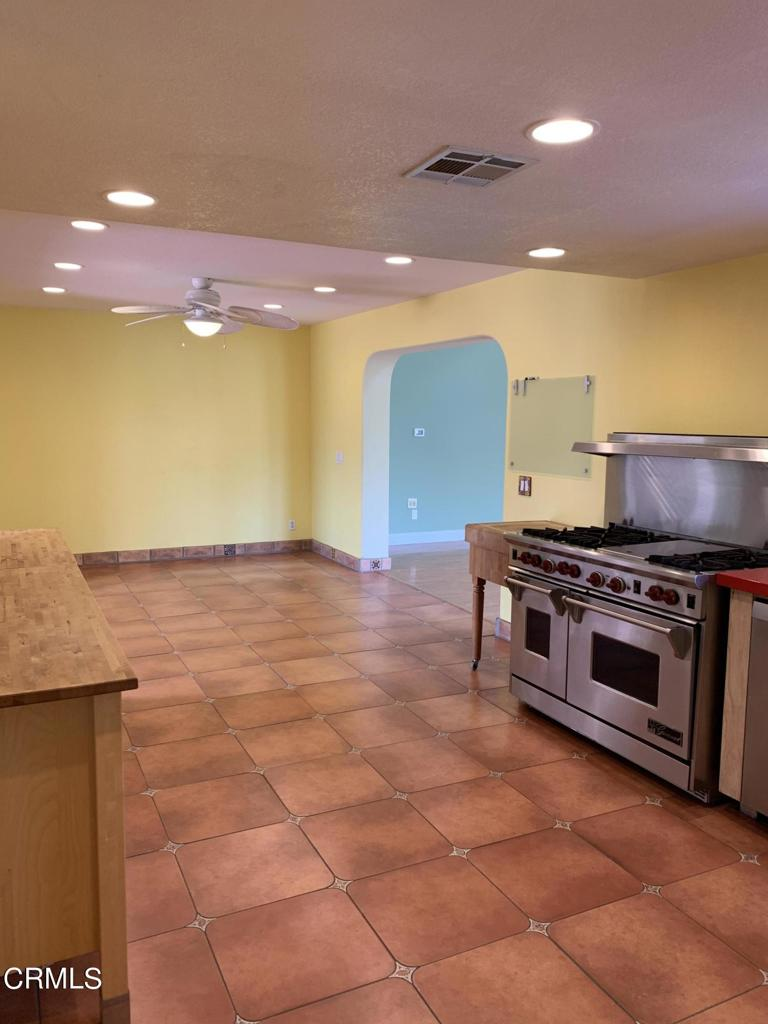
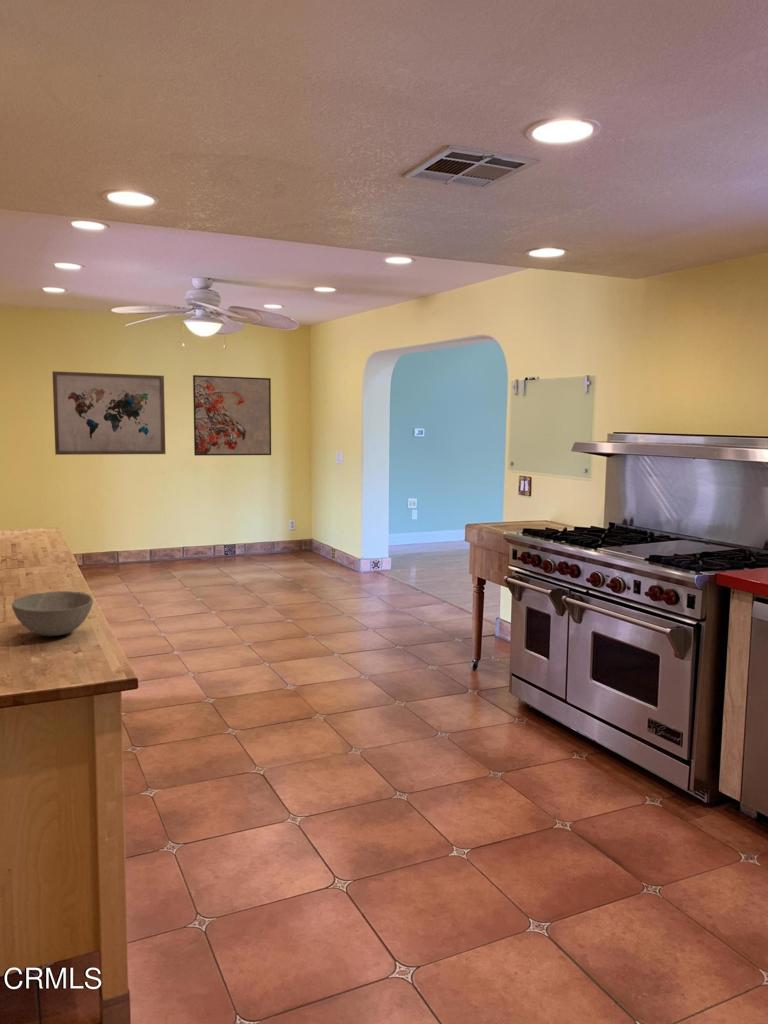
+ wall art [51,370,167,456]
+ bowl [11,590,94,637]
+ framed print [192,374,272,457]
